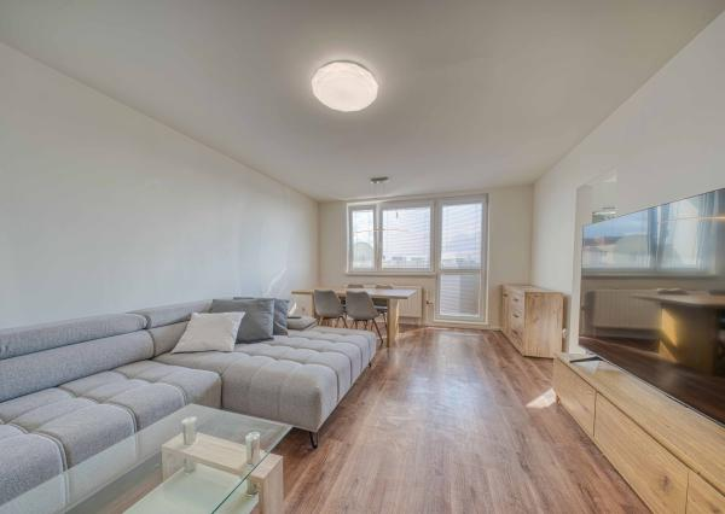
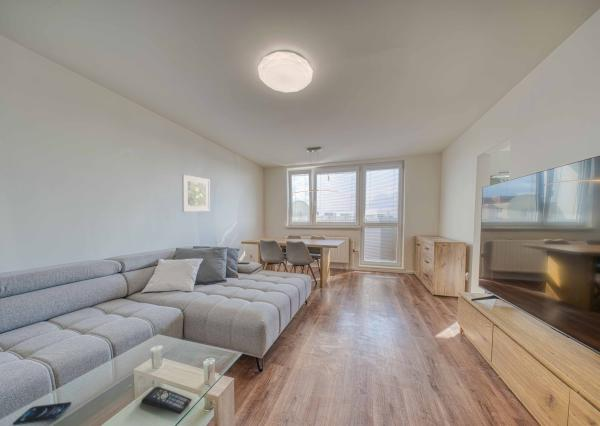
+ smartphone [12,401,72,426]
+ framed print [181,174,211,213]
+ remote control [141,386,193,415]
